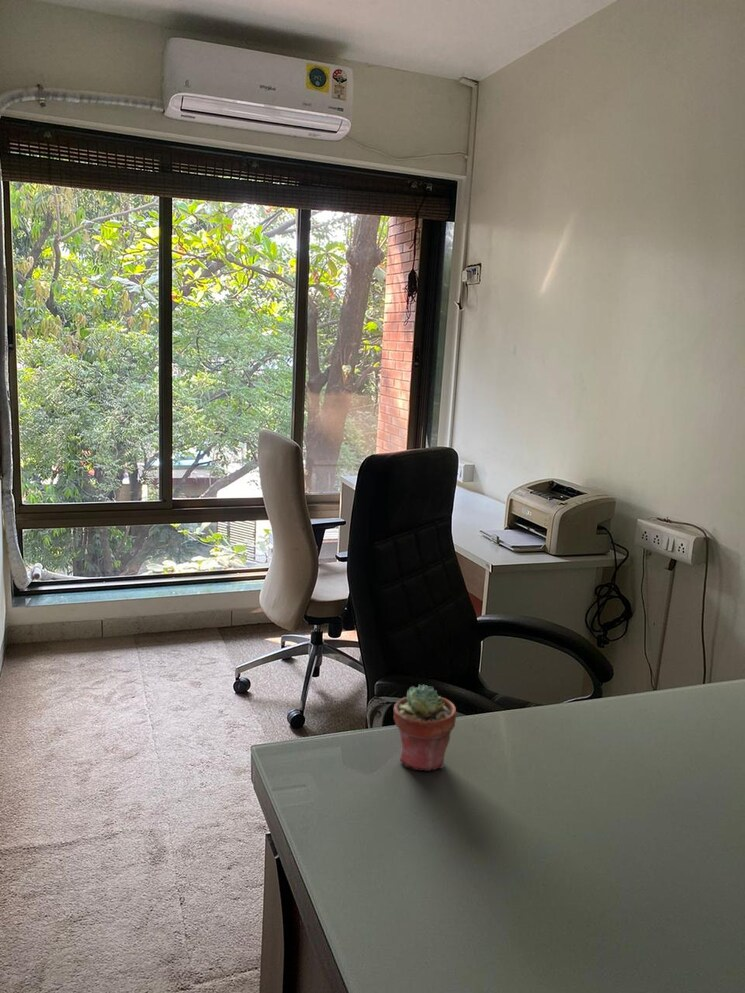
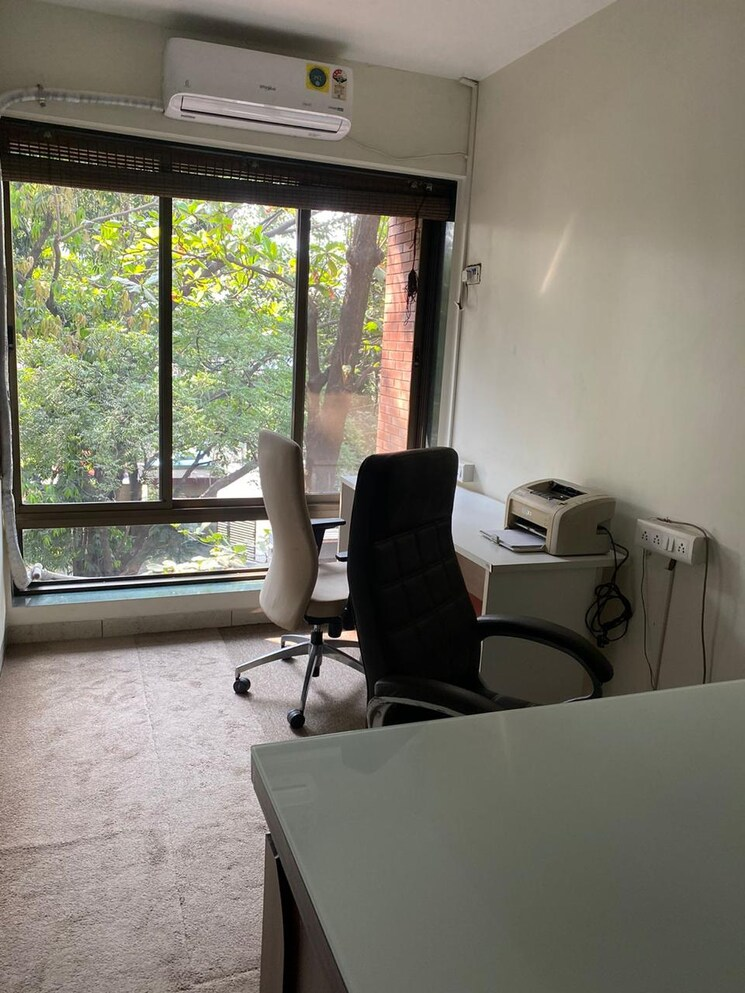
- potted succulent [393,684,457,772]
